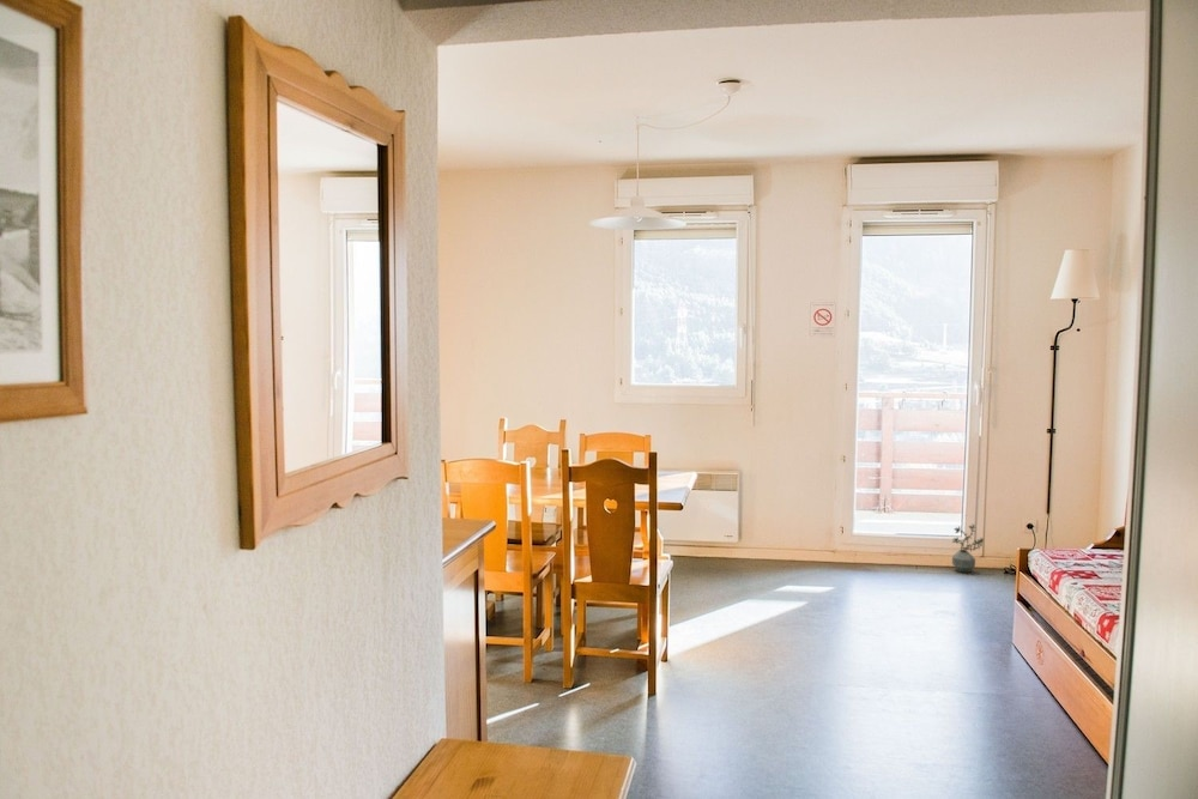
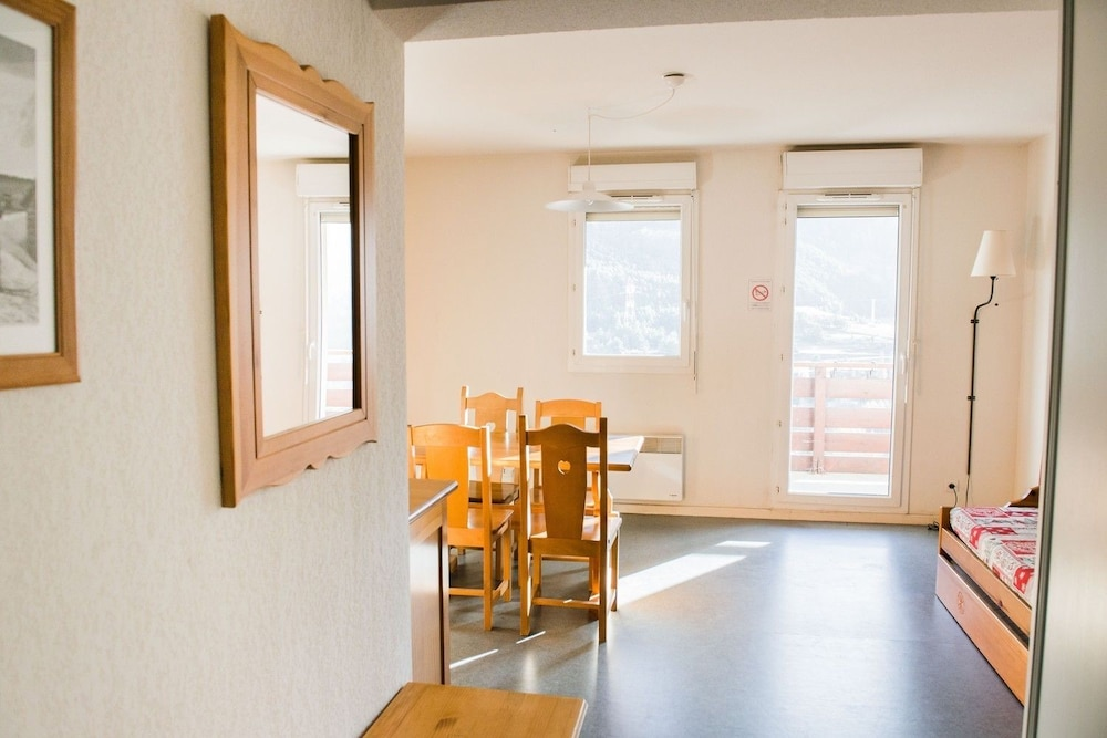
- potted plant [951,523,985,574]
